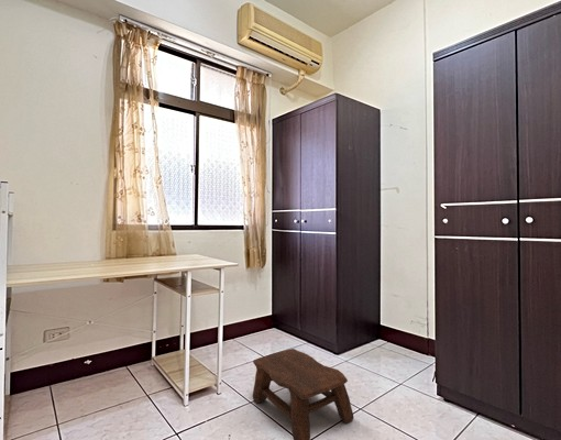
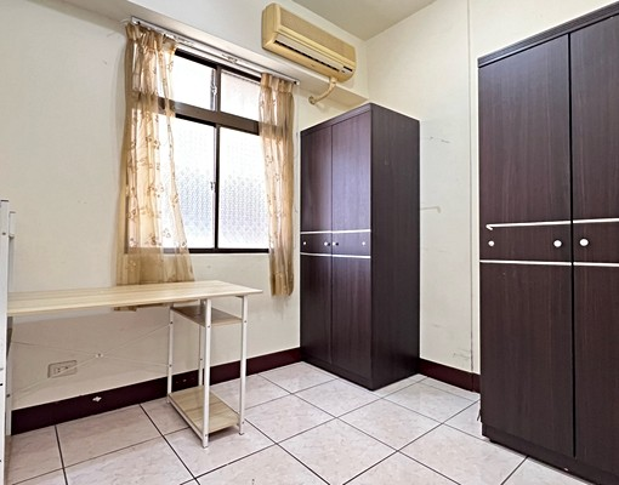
- stool [252,348,354,440]
